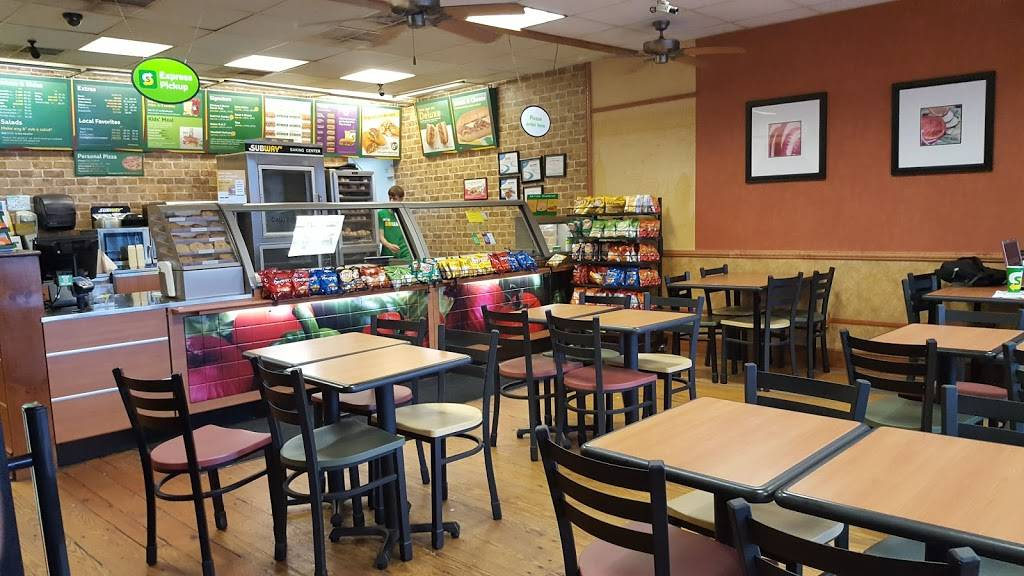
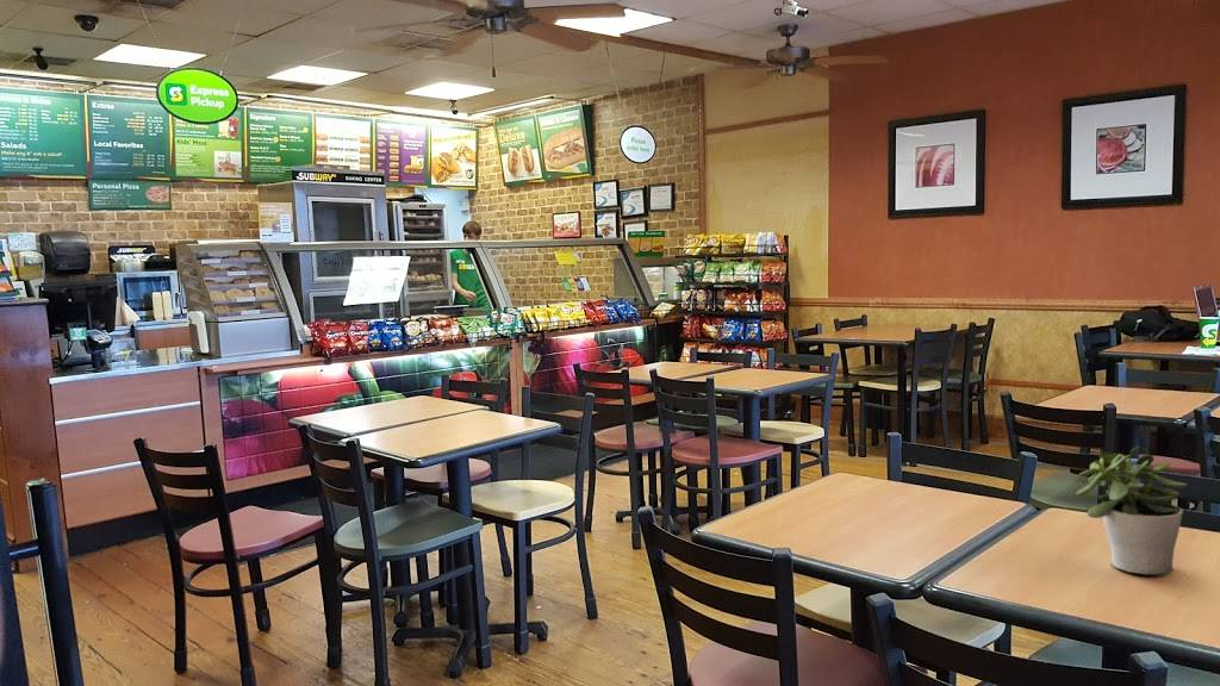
+ potted plant [1075,445,1189,576]
